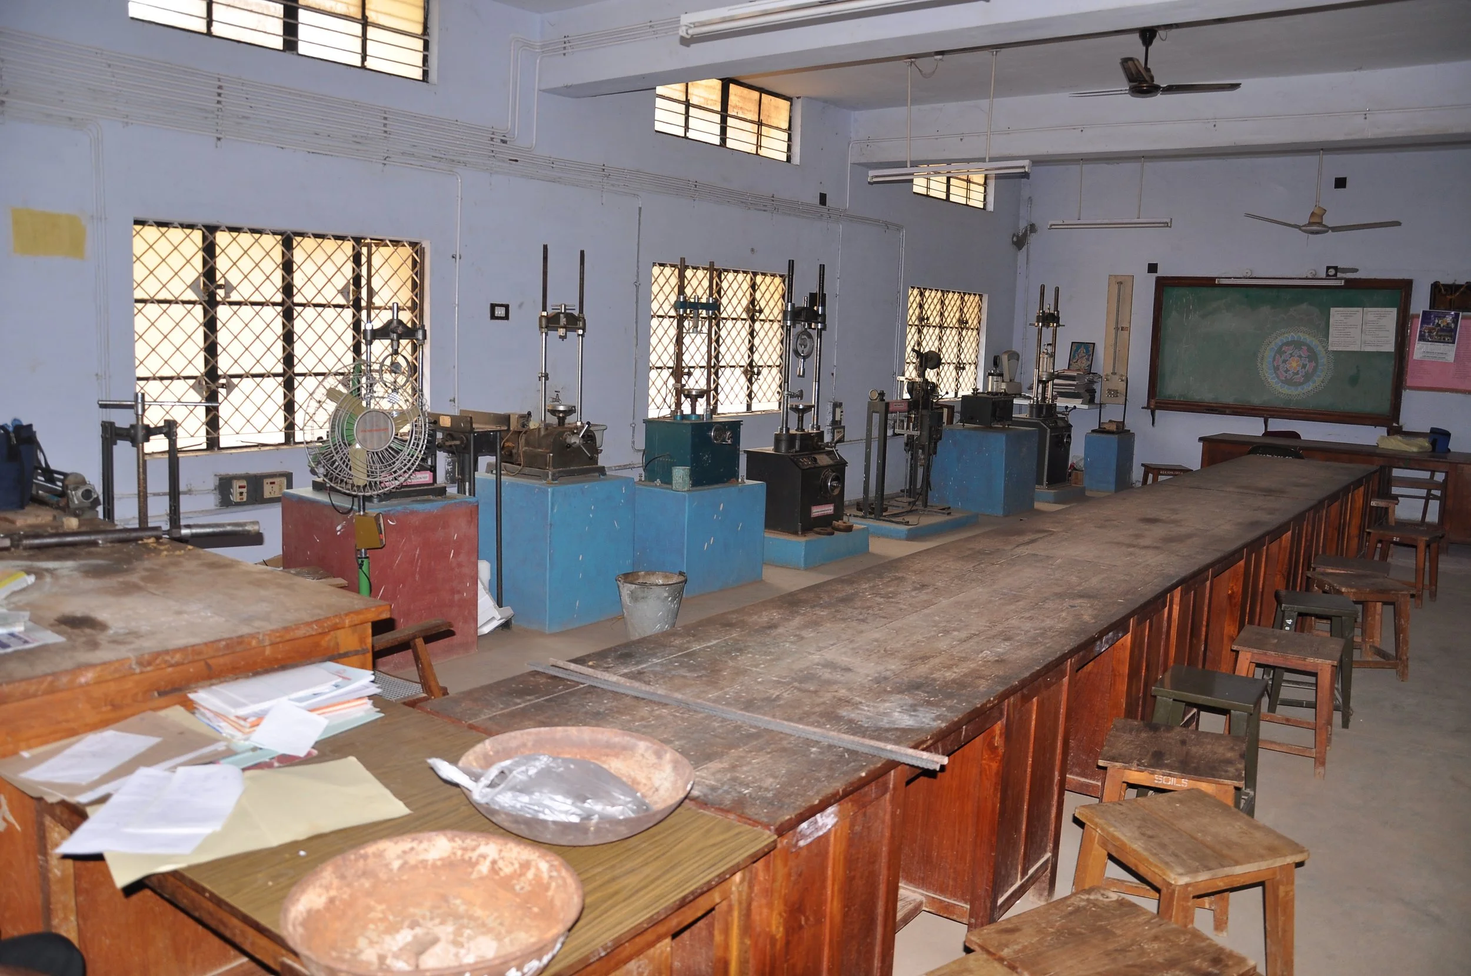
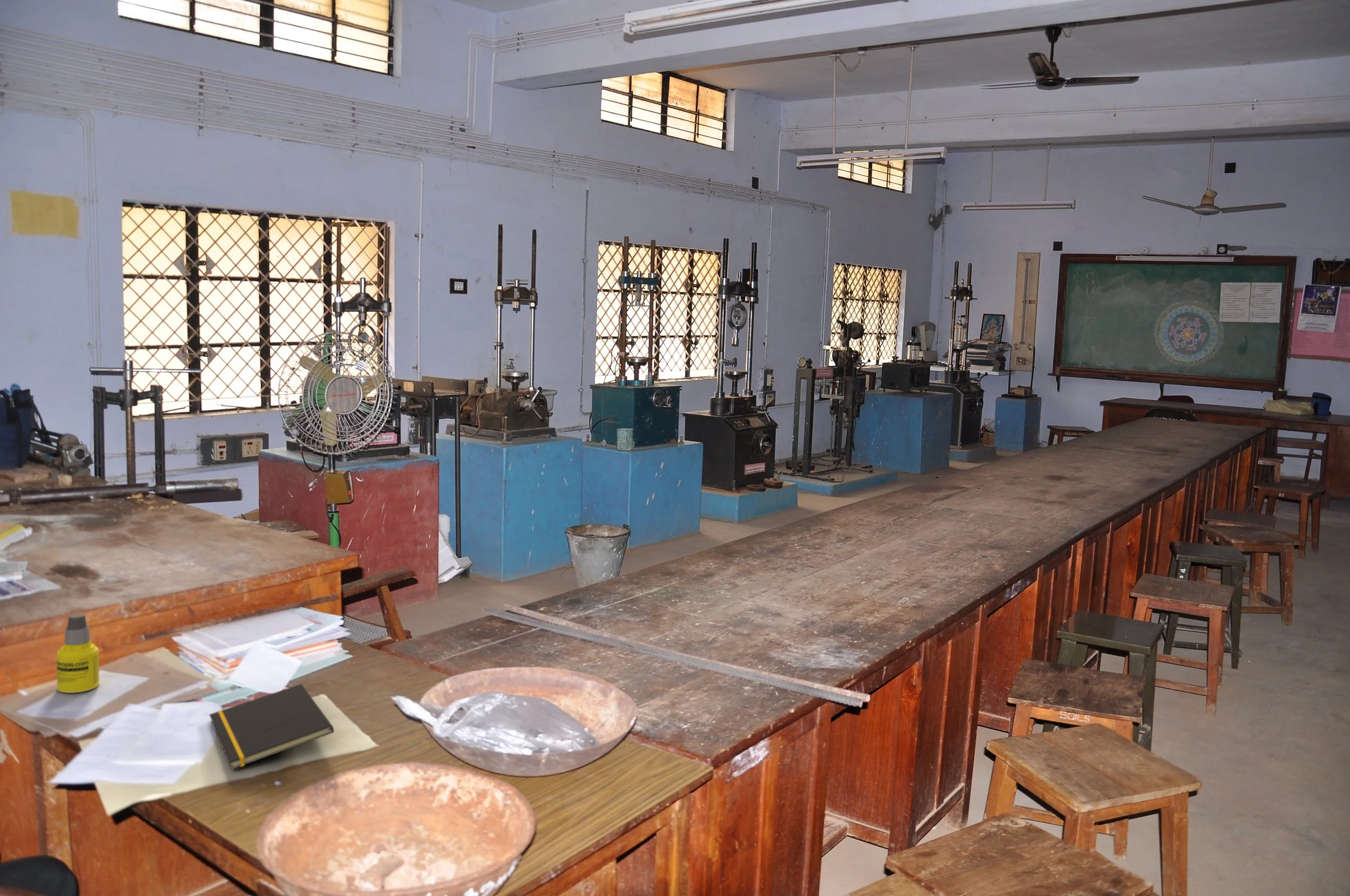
+ notepad [209,683,334,770]
+ bottle [56,614,100,694]
